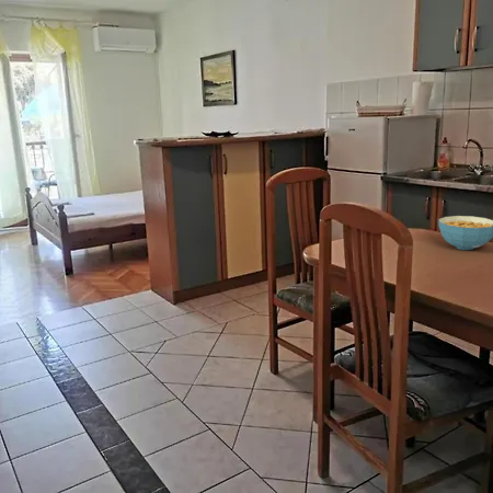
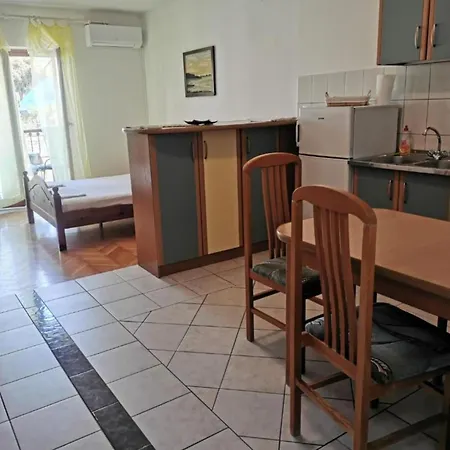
- cereal bowl [437,215,493,251]
